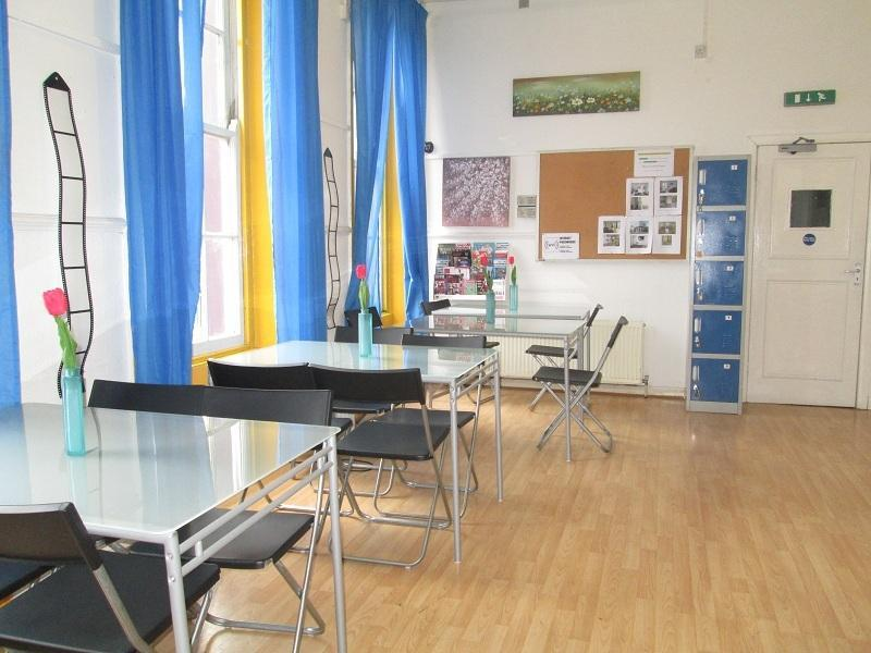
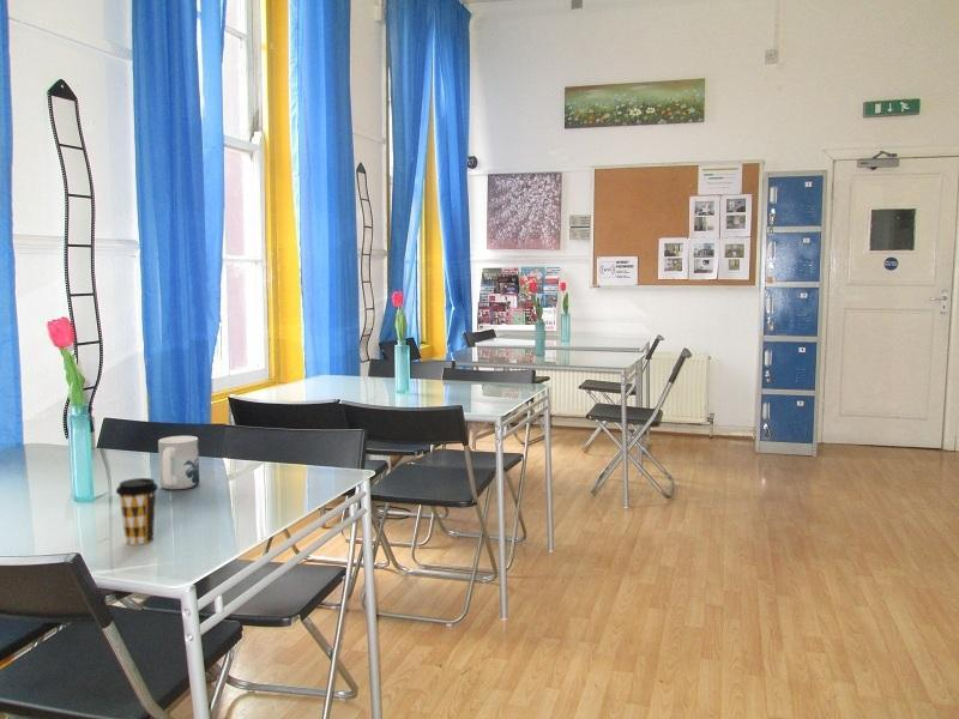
+ coffee cup [115,477,159,546]
+ mug [157,435,201,490]
